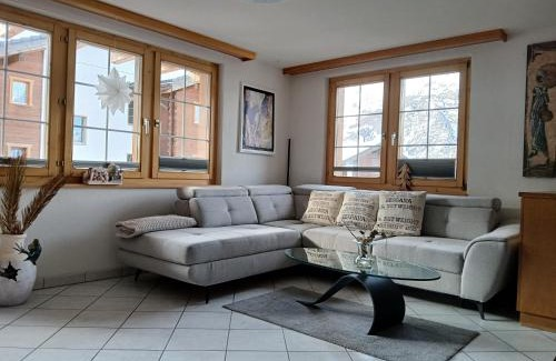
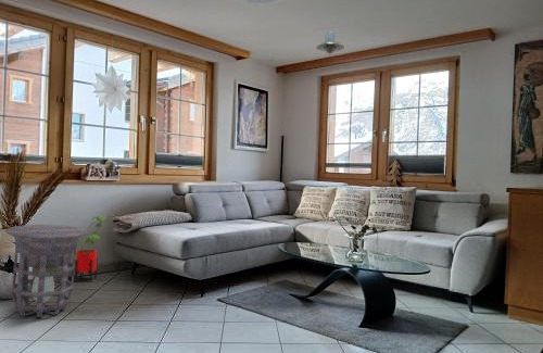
+ ceiling lamp [315,30,345,56]
+ side table [5,224,88,318]
+ house plant [74,214,110,282]
